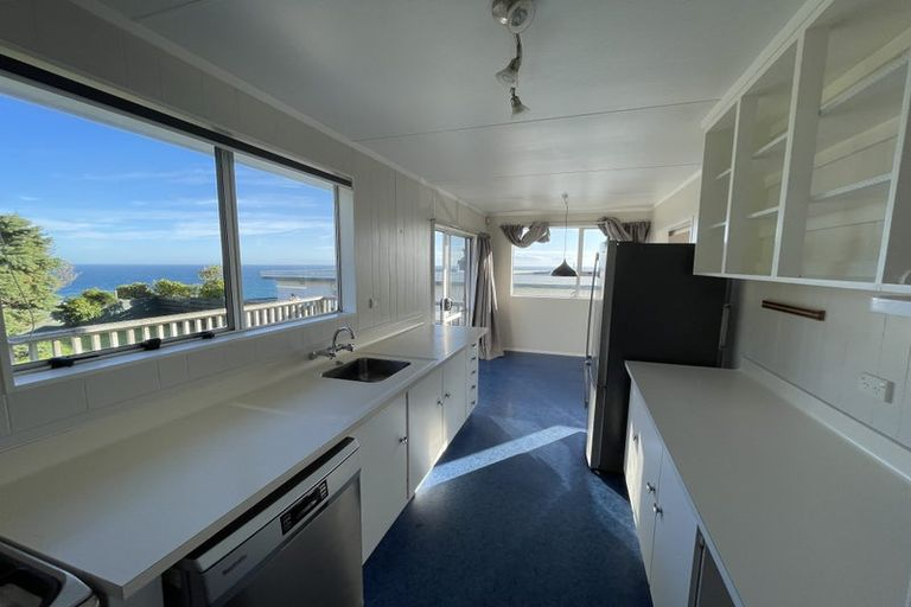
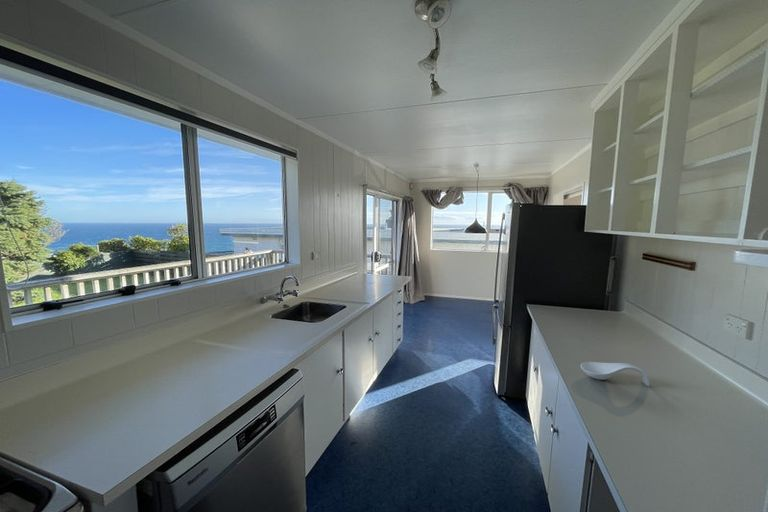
+ spoon rest [580,361,651,387]
